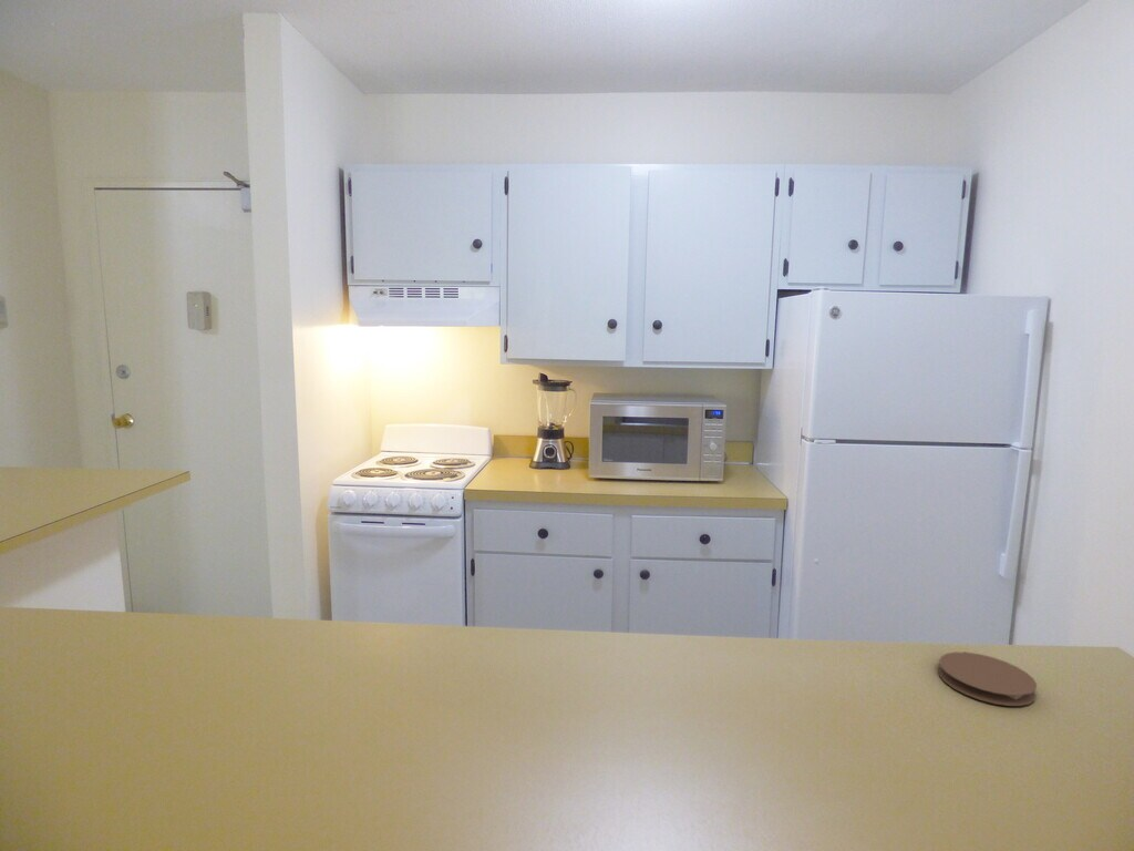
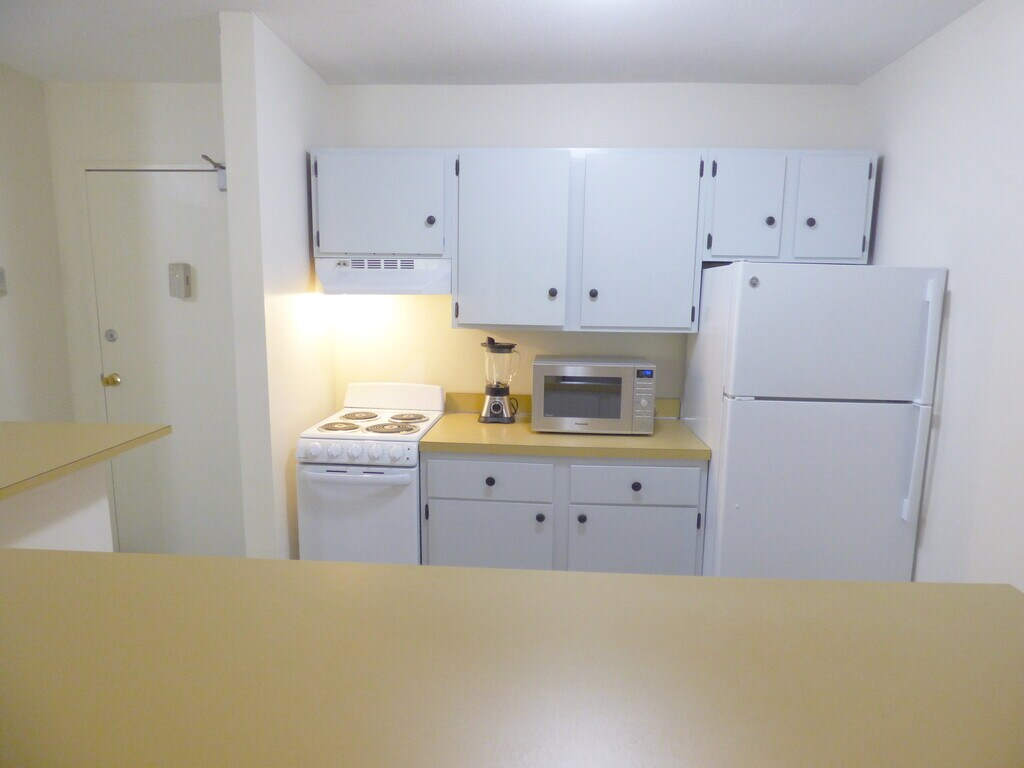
- coaster [937,652,1038,707]
